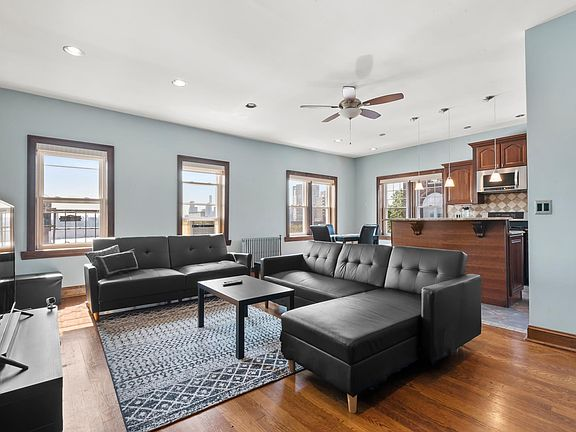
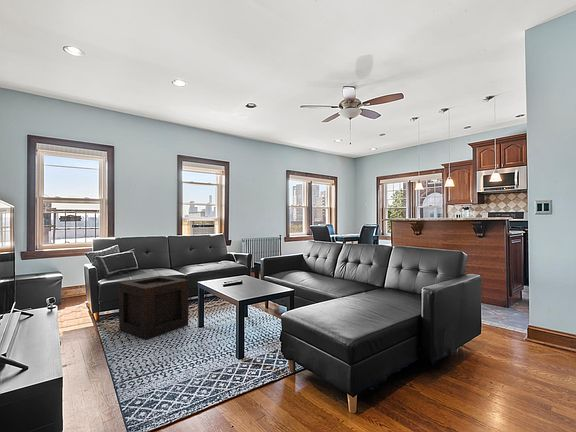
+ wooden crate [118,275,190,340]
